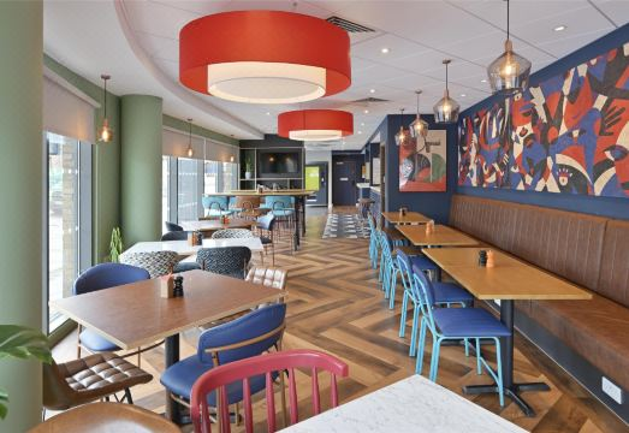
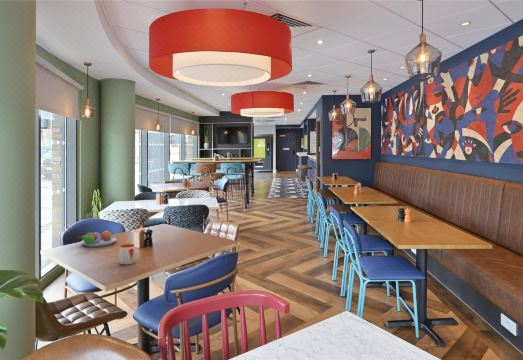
+ mug [118,243,136,265]
+ fruit bowl [77,230,117,248]
